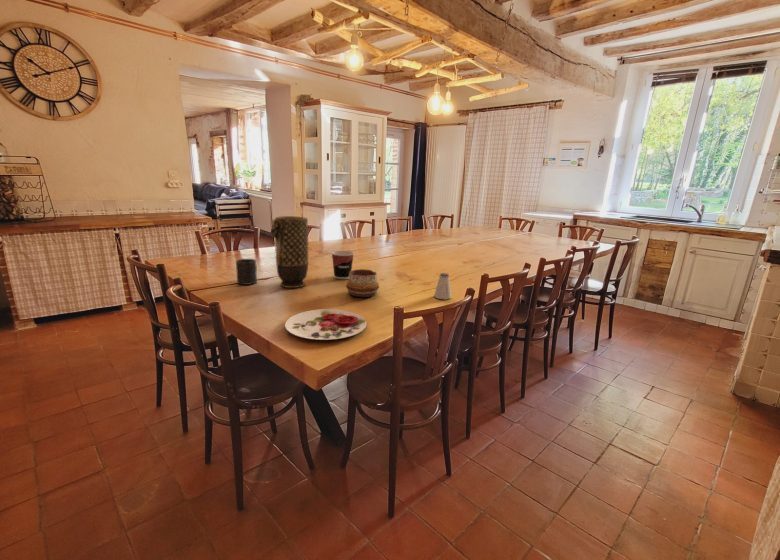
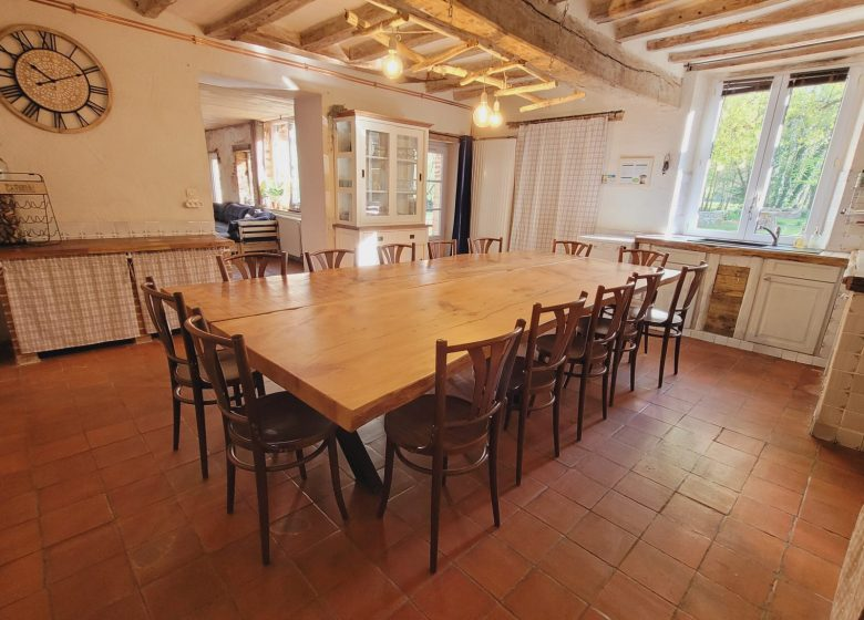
- plate [284,308,367,341]
- saltshaker [433,272,452,300]
- cup [331,250,355,280]
- mug [235,258,258,286]
- vase [270,215,309,289]
- decorative bowl [345,268,380,298]
